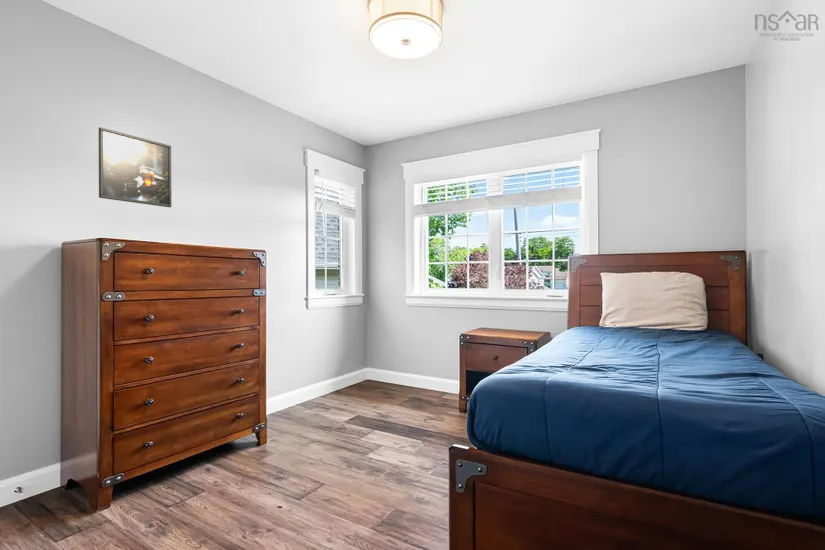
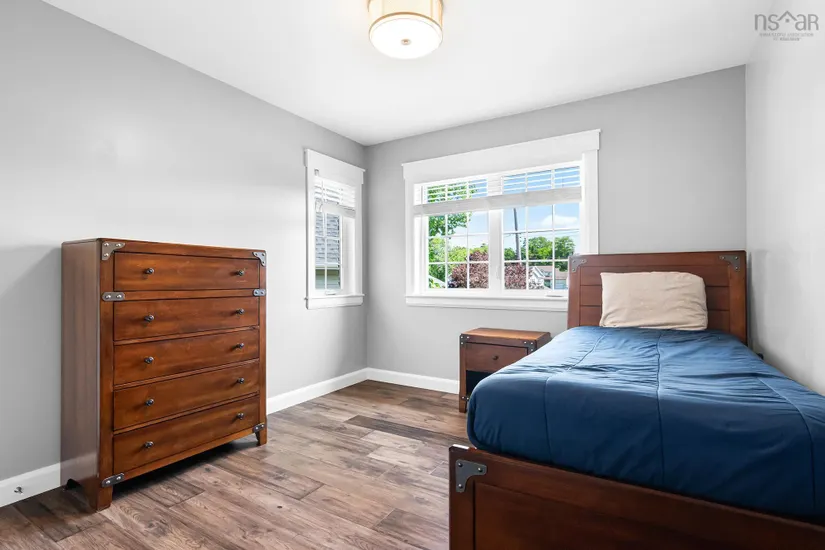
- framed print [98,126,172,208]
